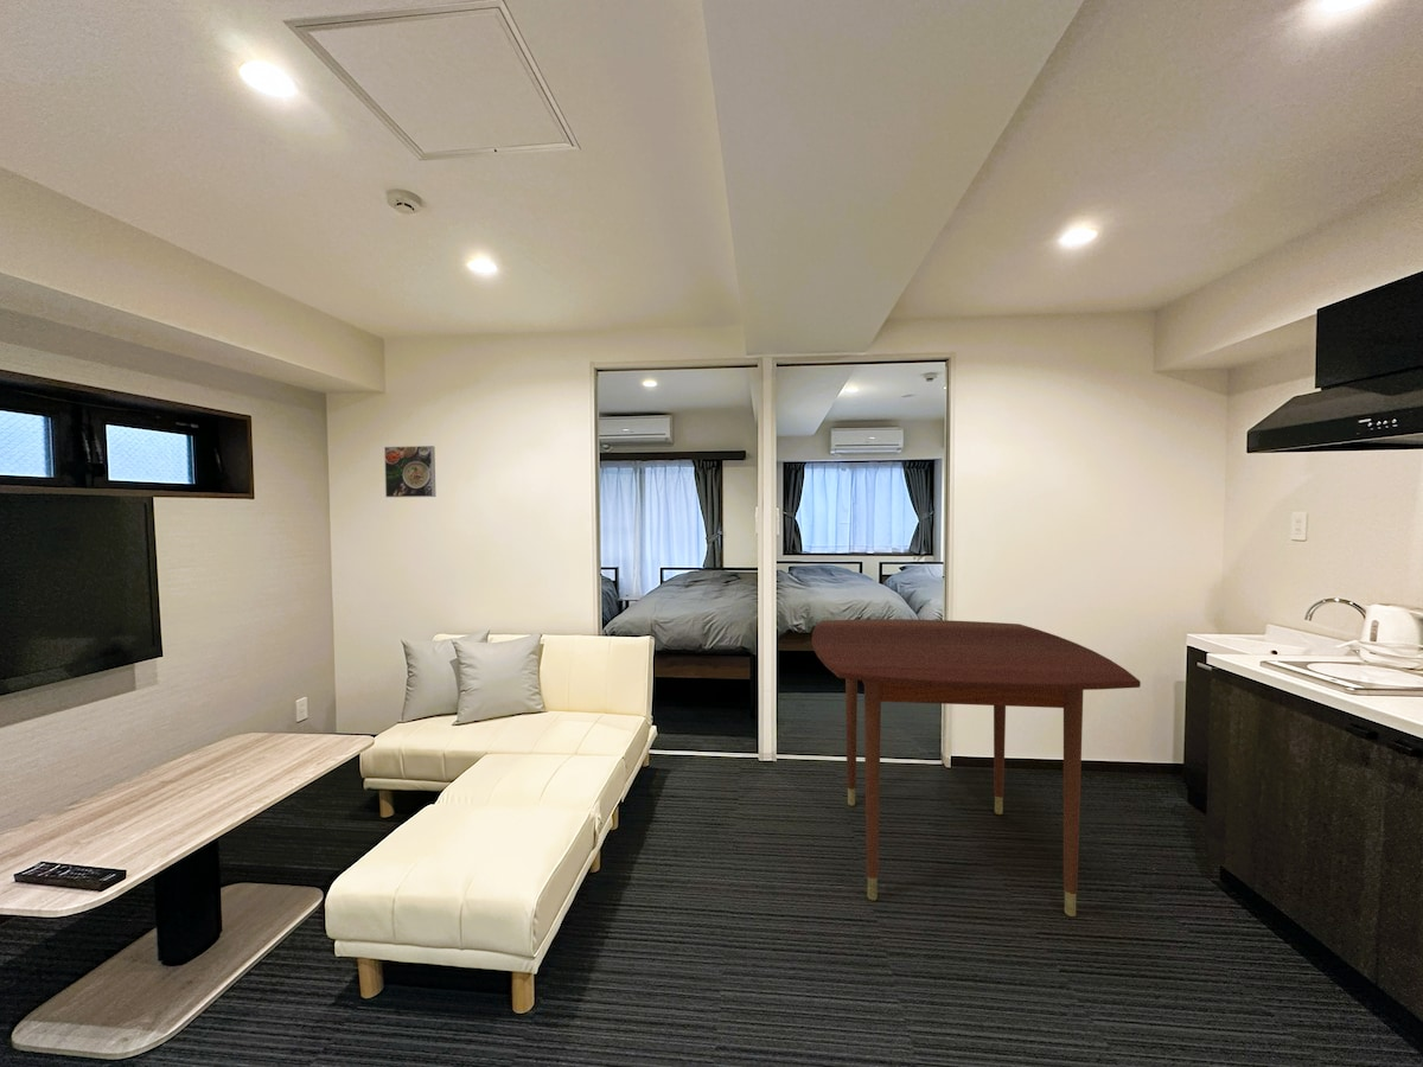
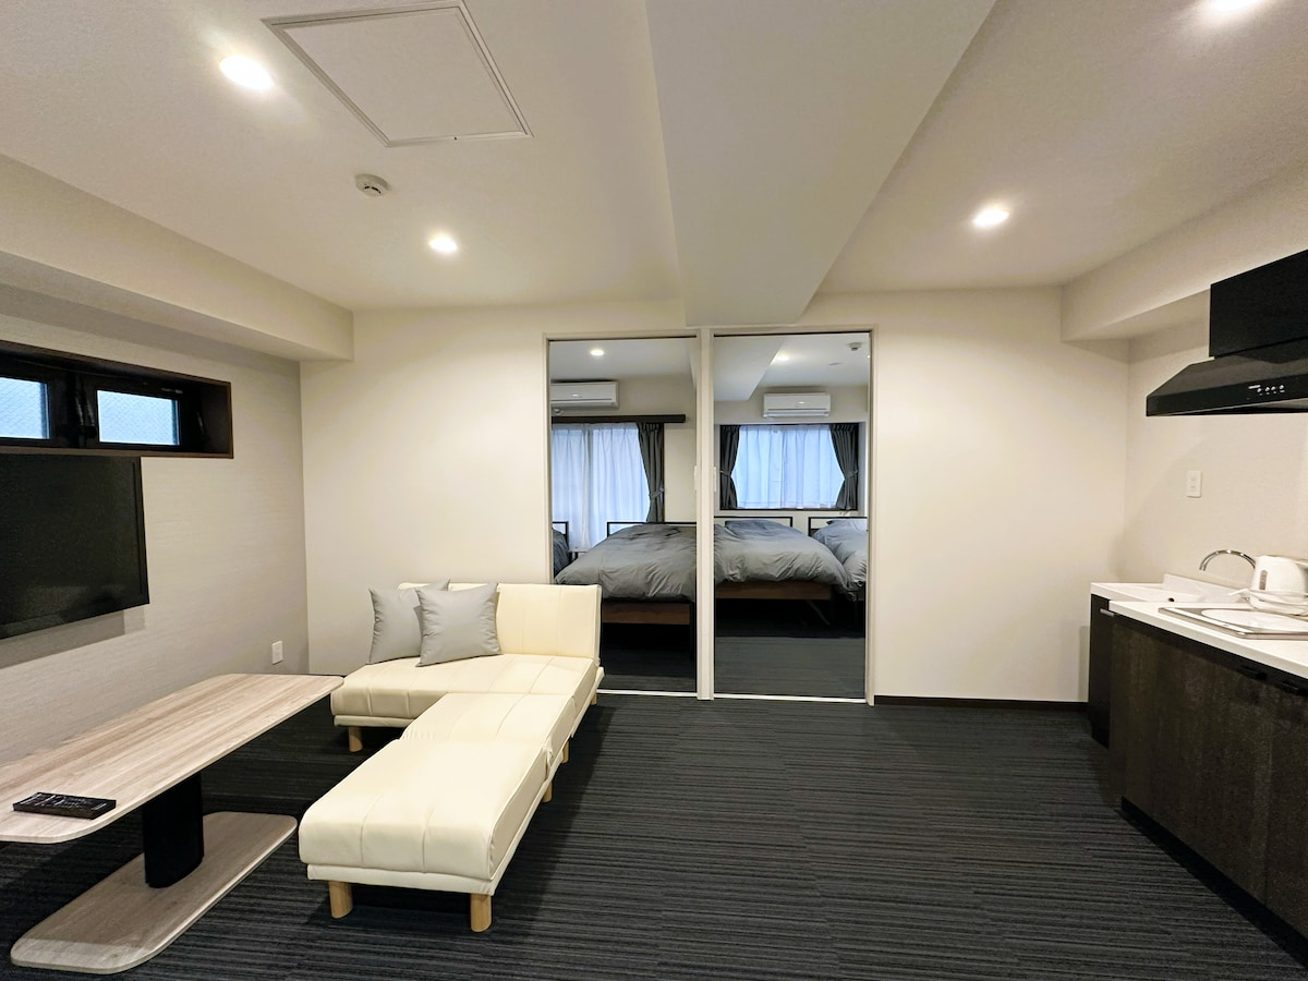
- dining table [811,618,1142,918]
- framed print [383,445,436,498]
